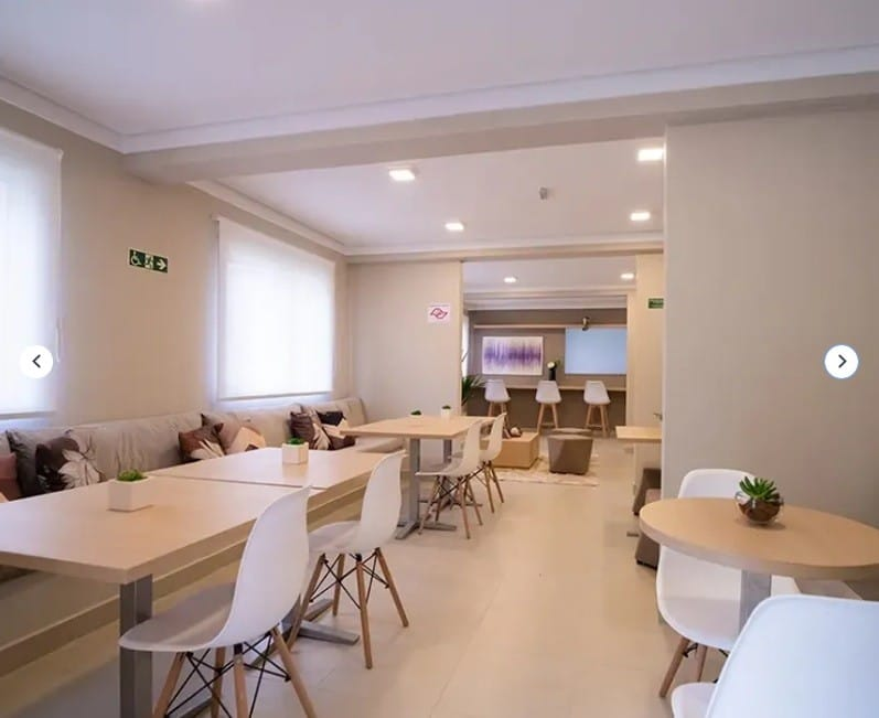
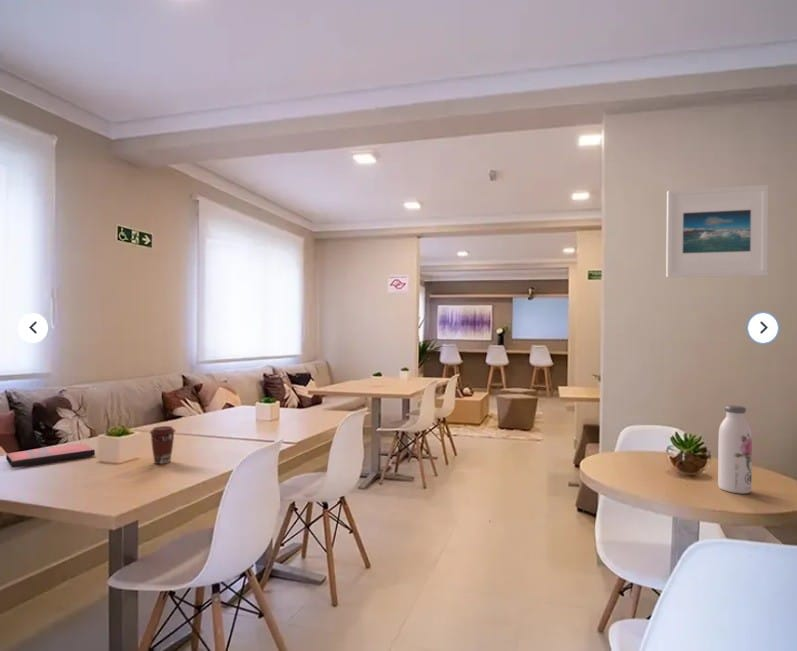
+ paperback book [5,442,96,469]
+ water bottle [717,404,753,495]
+ coffee cup [149,425,176,465]
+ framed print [665,184,769,278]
